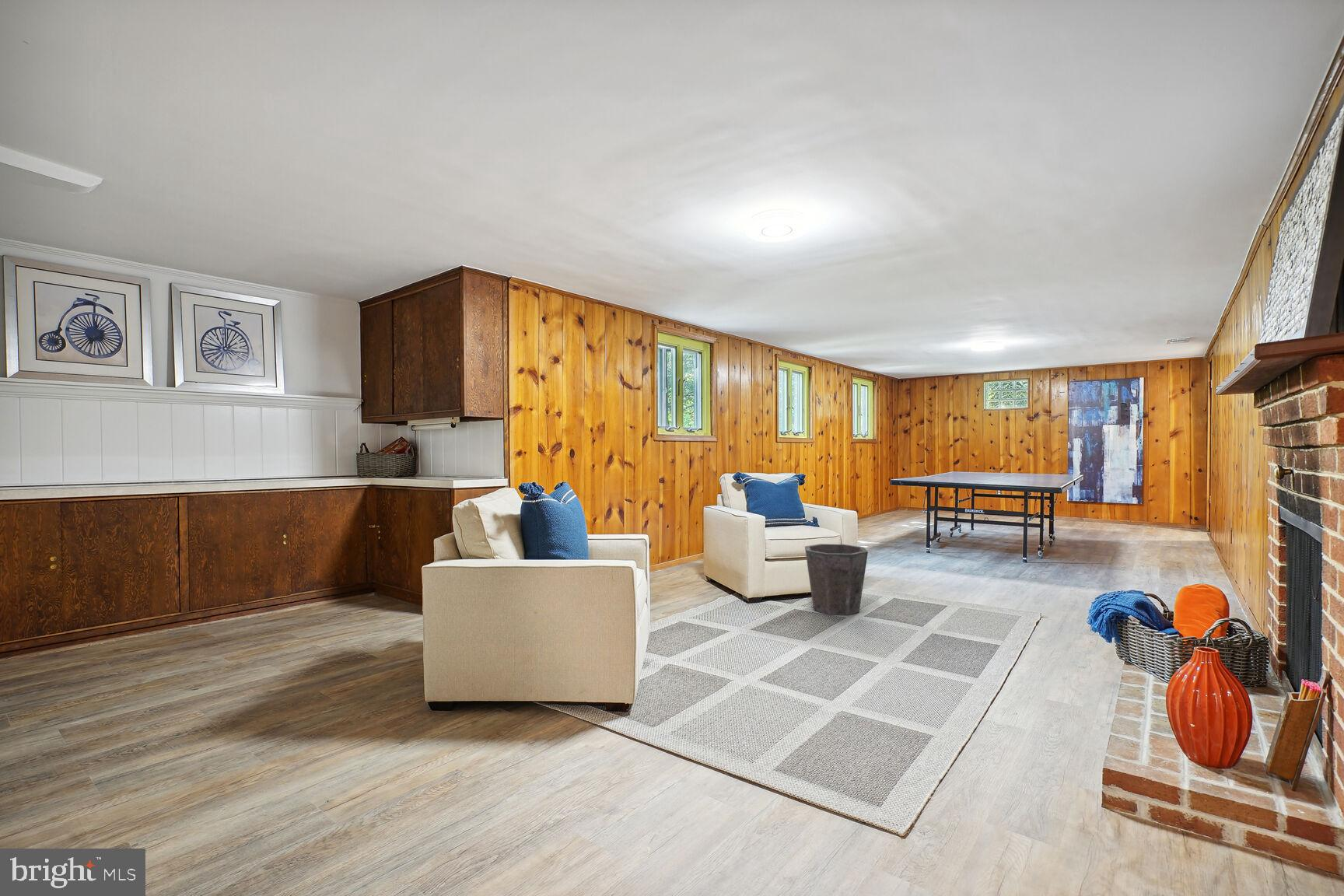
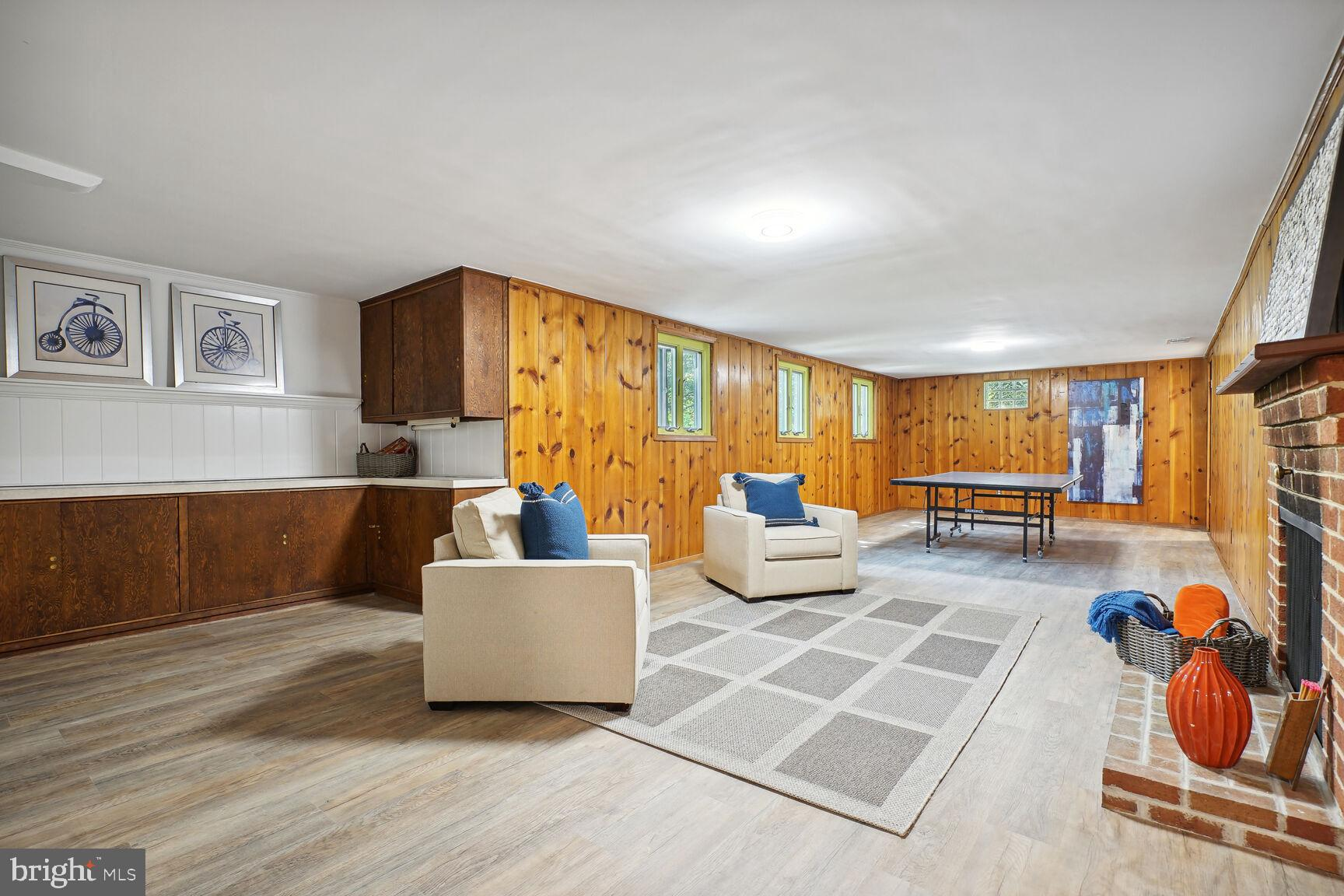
- waste bin [804,543,869,616]
